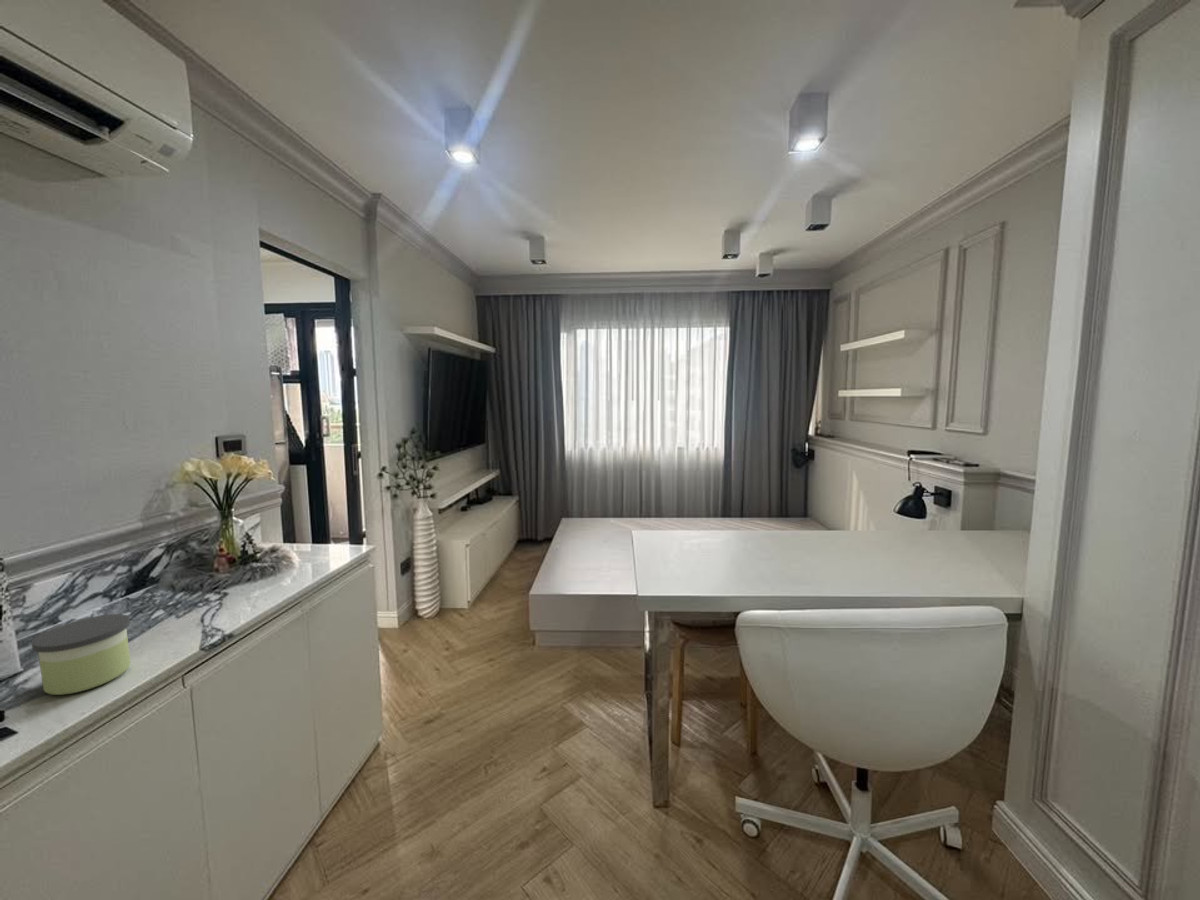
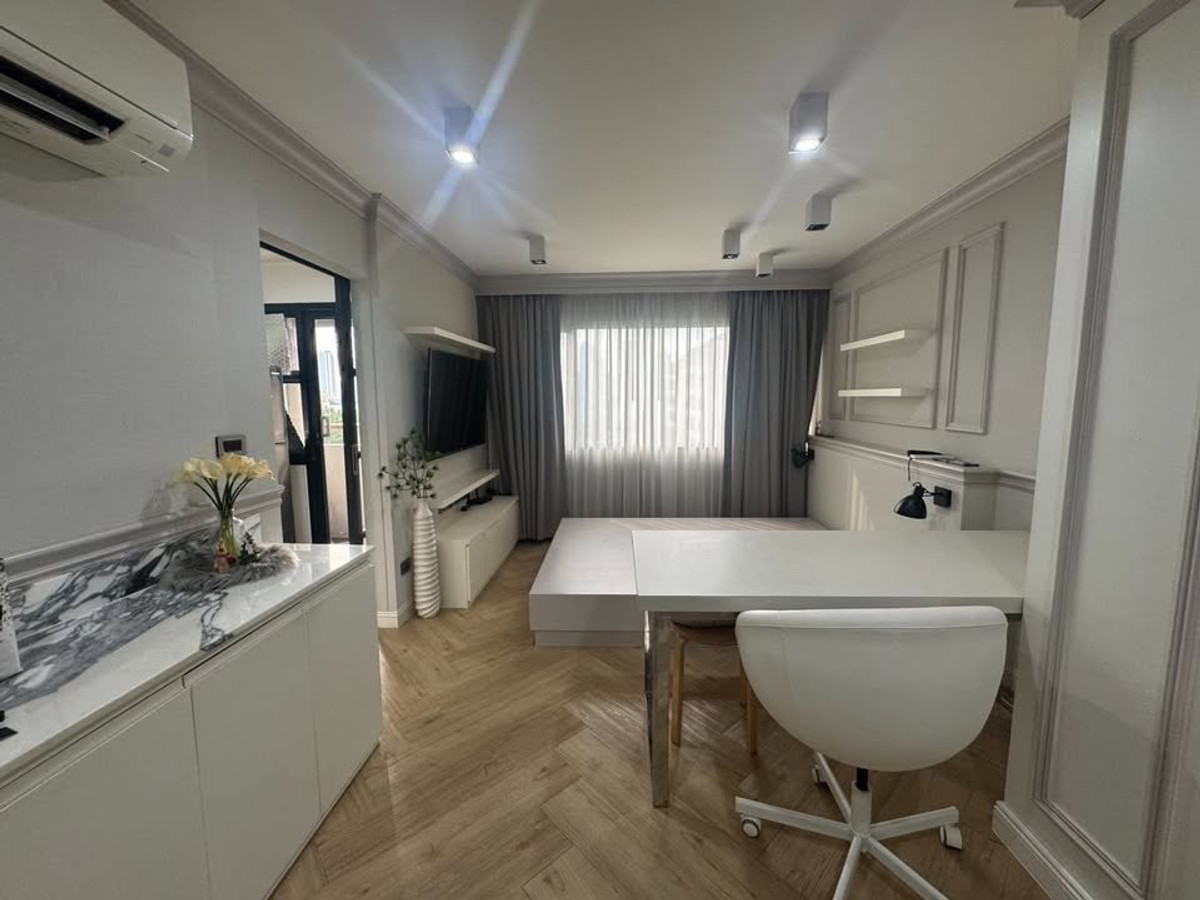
- candle [30,613,132,696]
